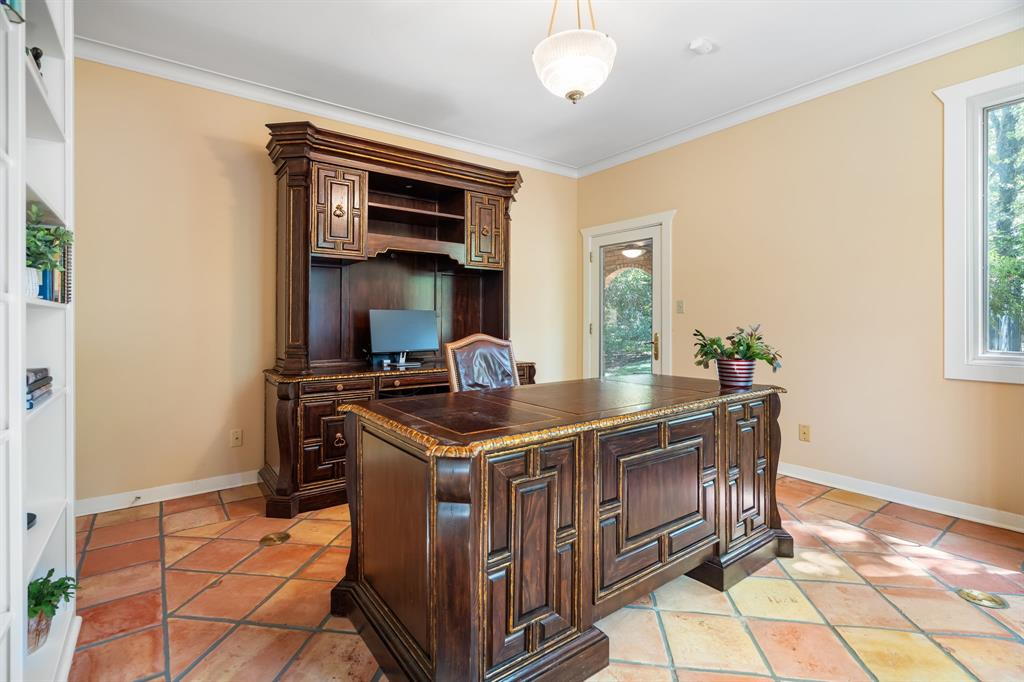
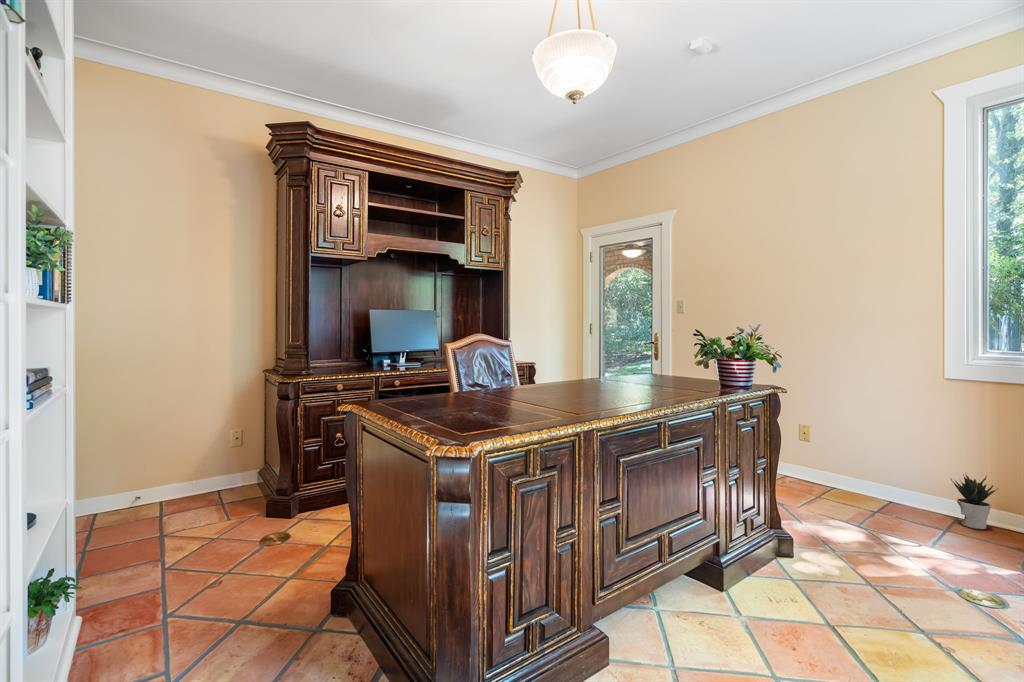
+ potted plant [949,471,998,530]
